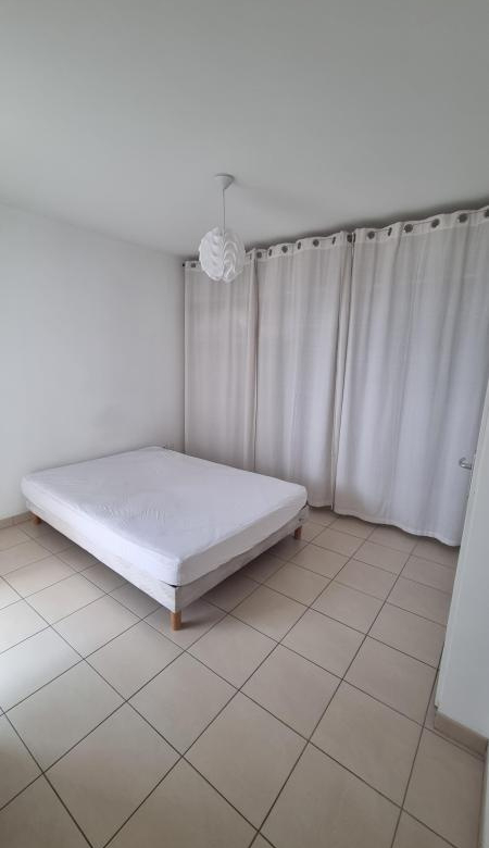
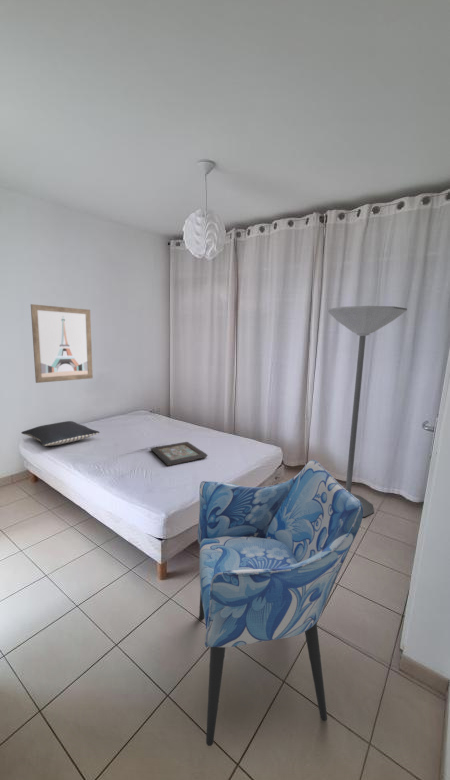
+ decorative tray [150,441,209,467]
+ floor lamp [327,305,408,518]
+ wall art [30,303,94,384]
+ pillow [20,420,101,447]
+ armchair [196,459,364,747]
